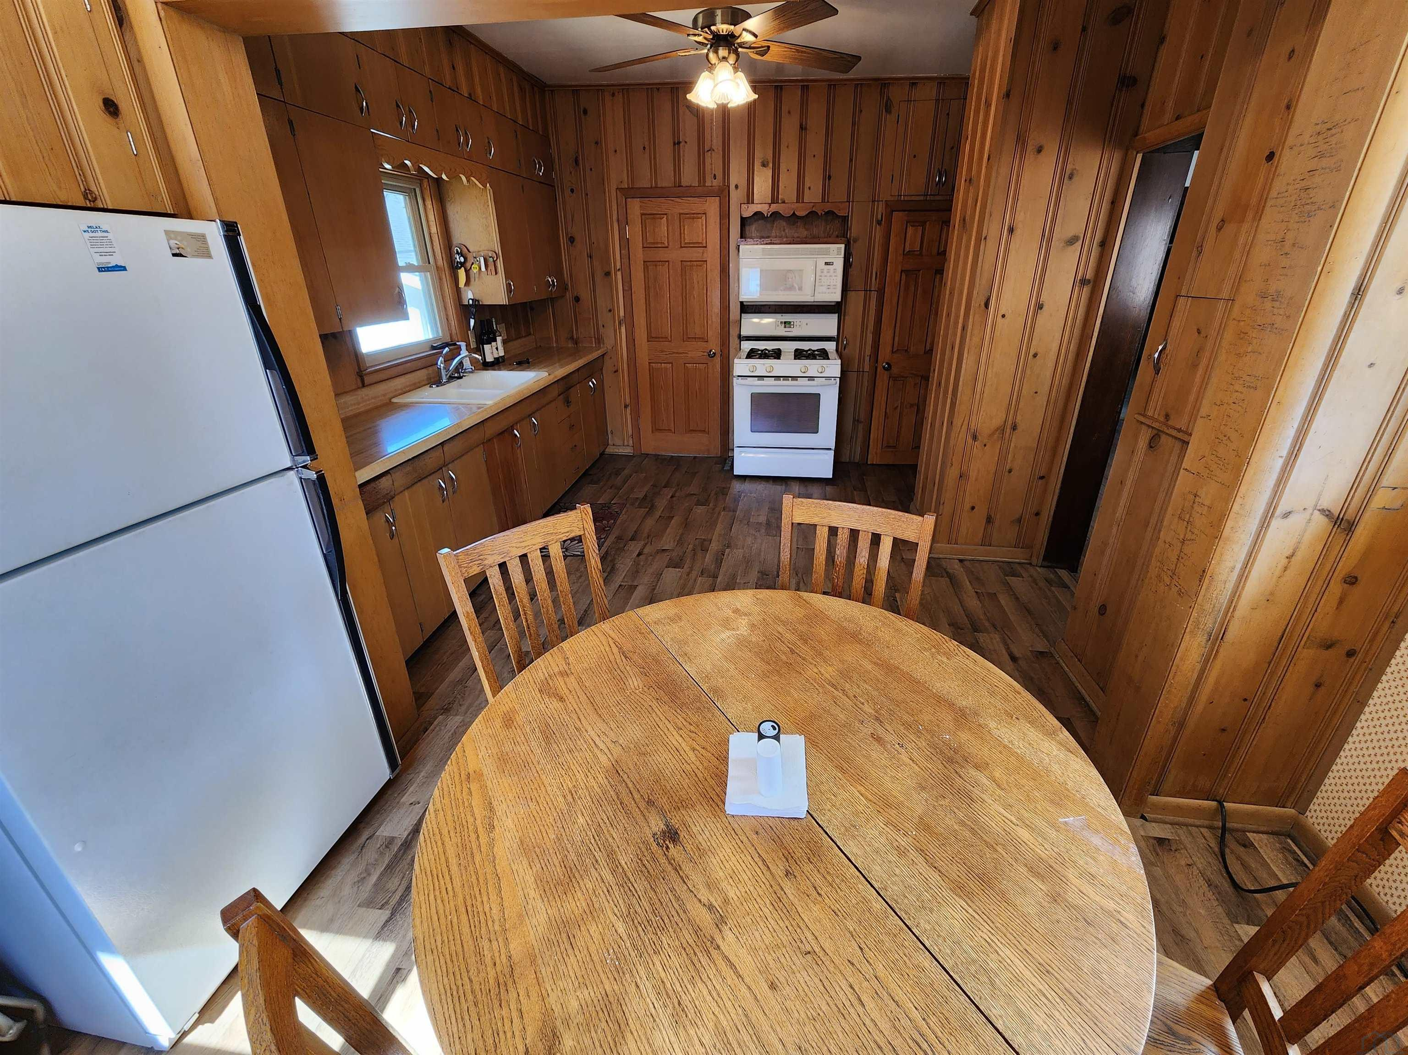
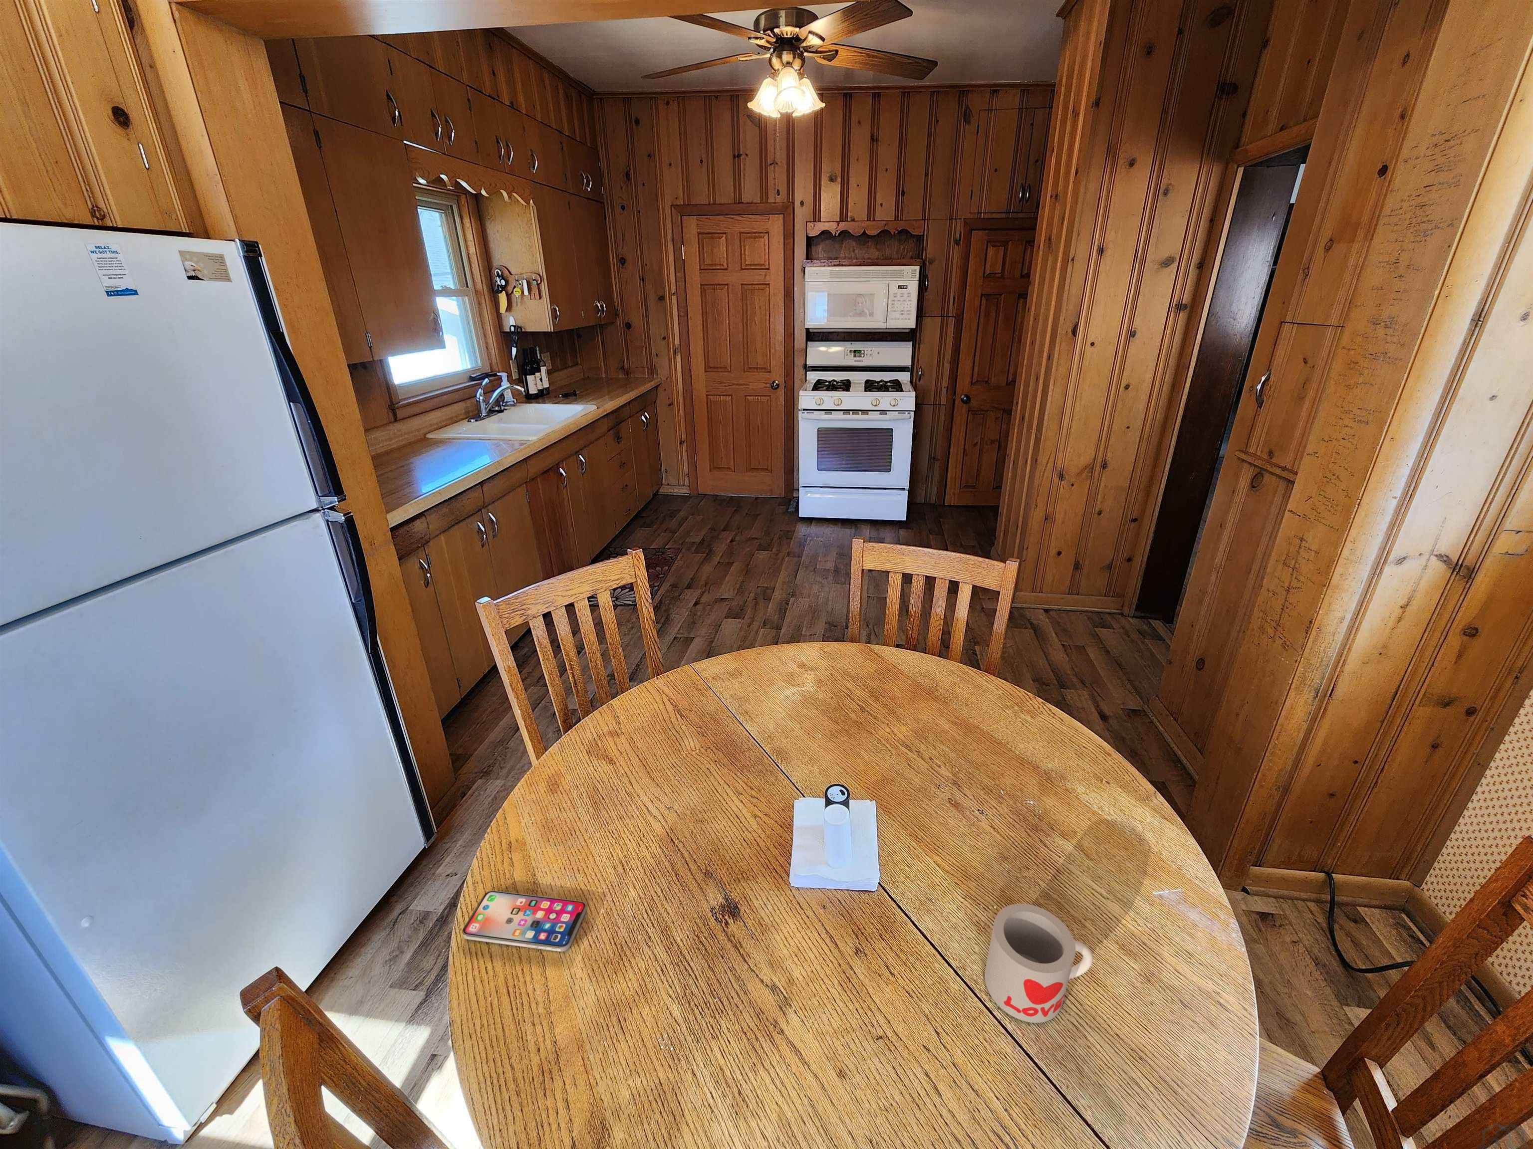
+ mug [984,903,1094,1023]
+ smartphone [461,891,587,952]
